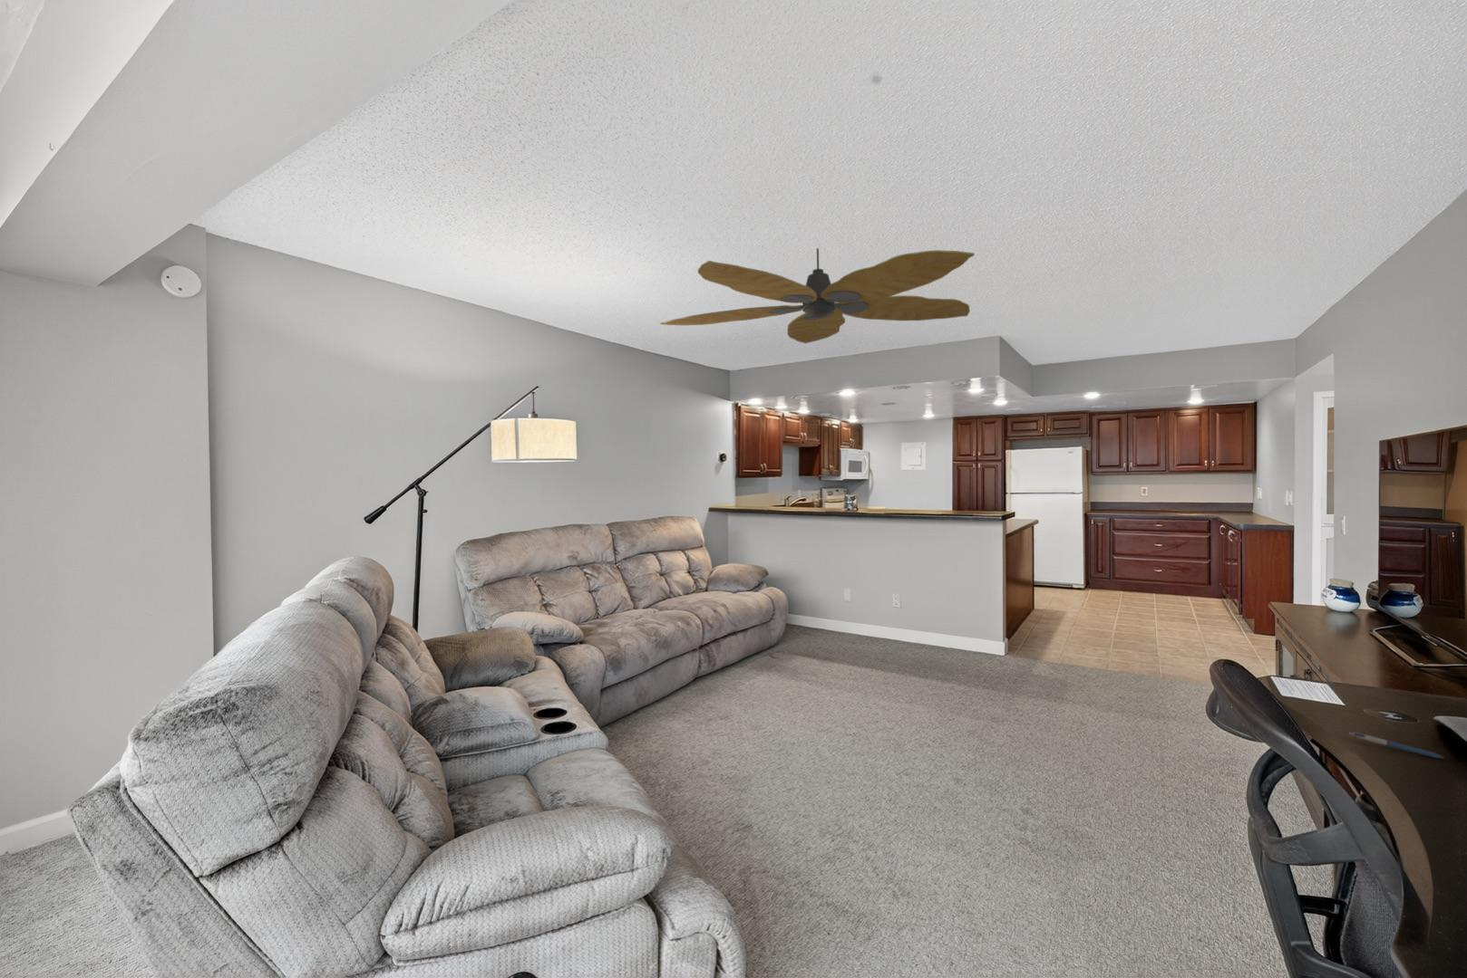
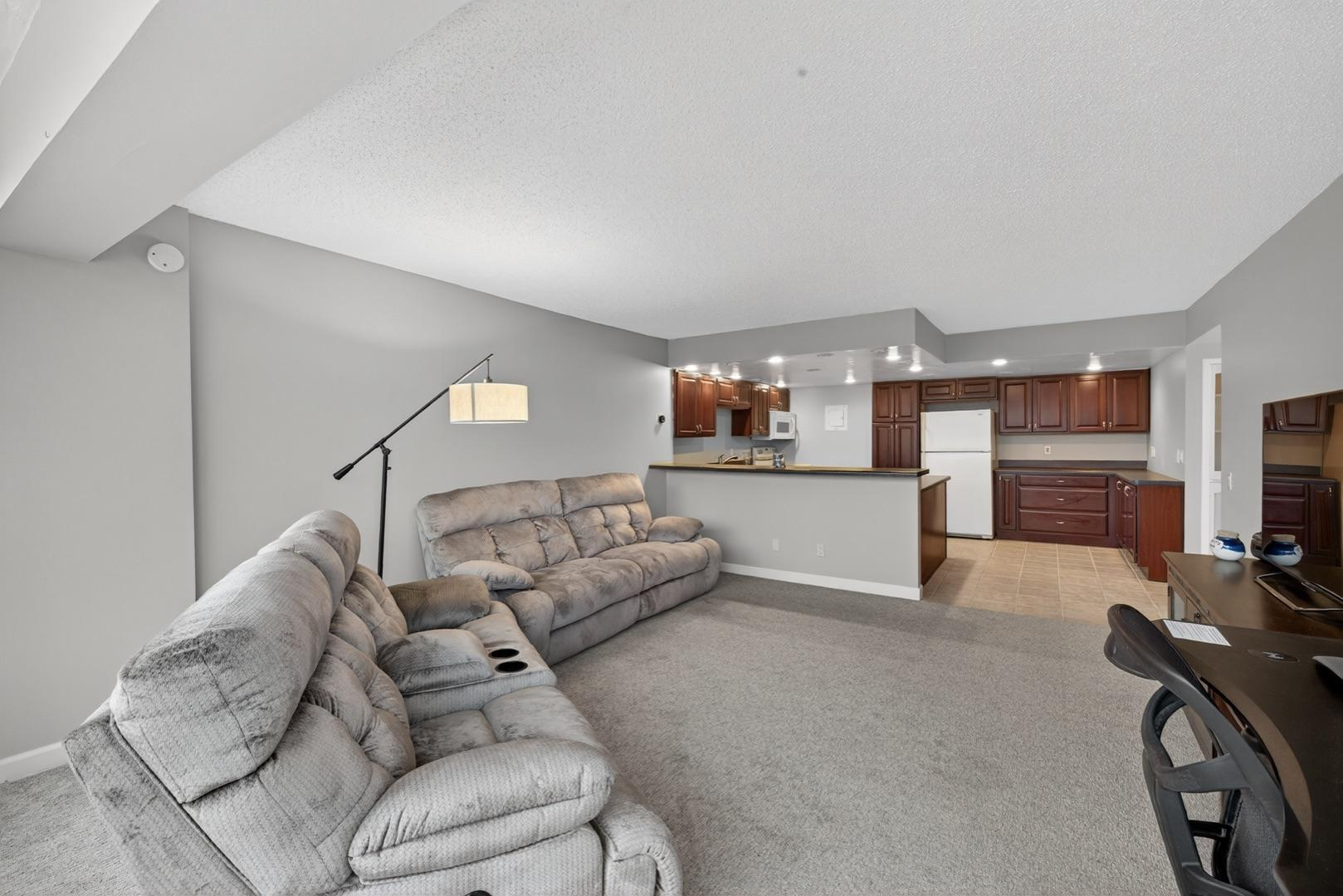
- ceiling fan [659,247,975,344]
- pen [1348,731,1445,759]
